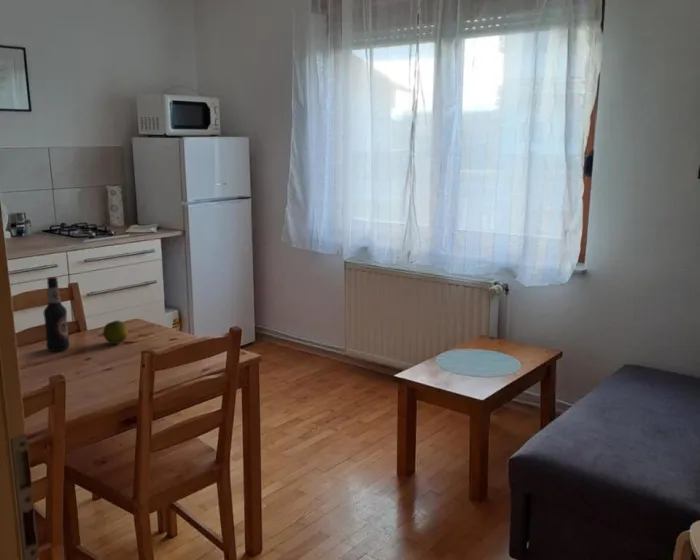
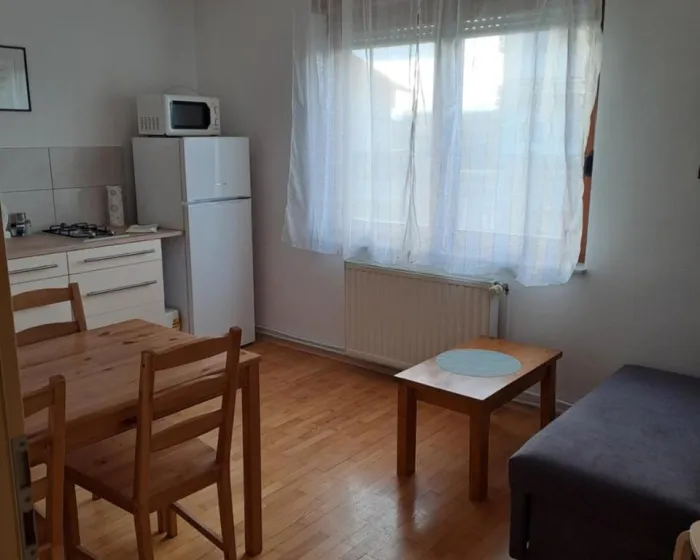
- bottle [43,276,70,352]
- fruit [102,320,129,345]
